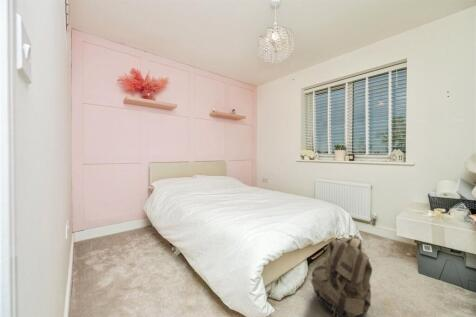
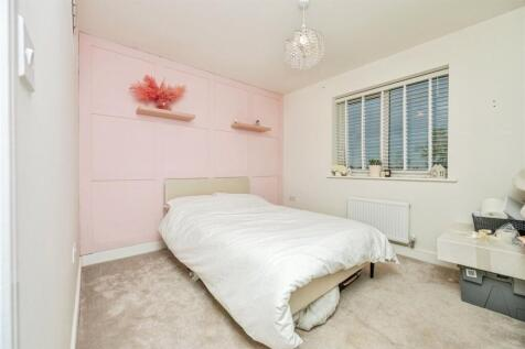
- backpack [310,237,373,317]
